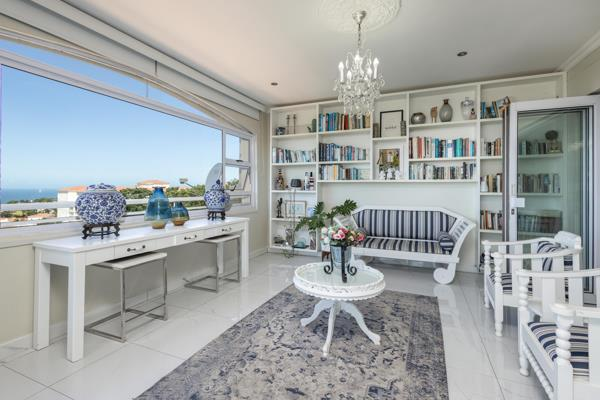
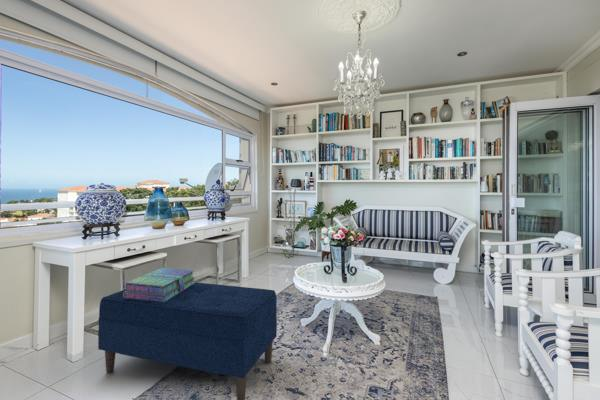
+ bench [97,281,278,400]
+ stack of books [123,267,196,302]
